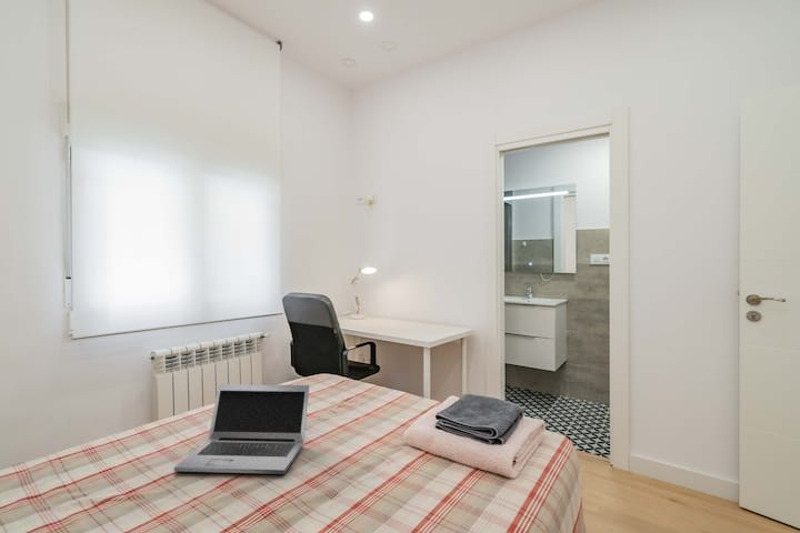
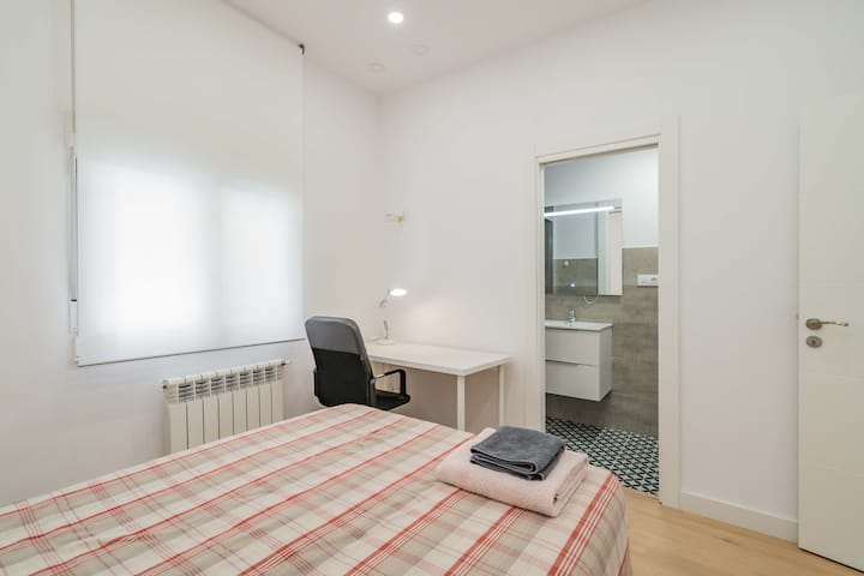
- laptop [173,383,310,475]
